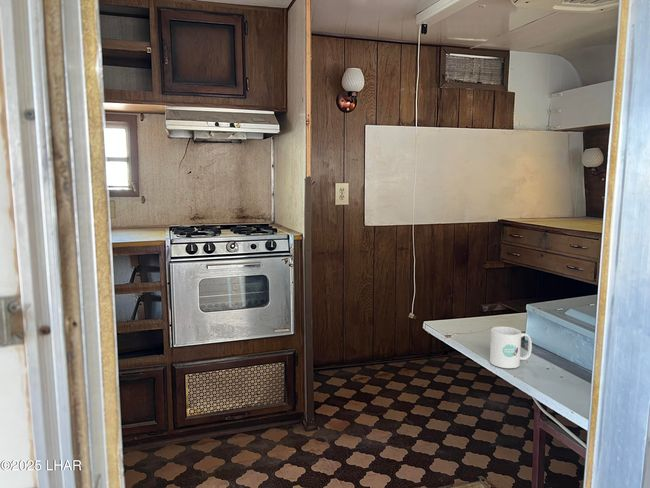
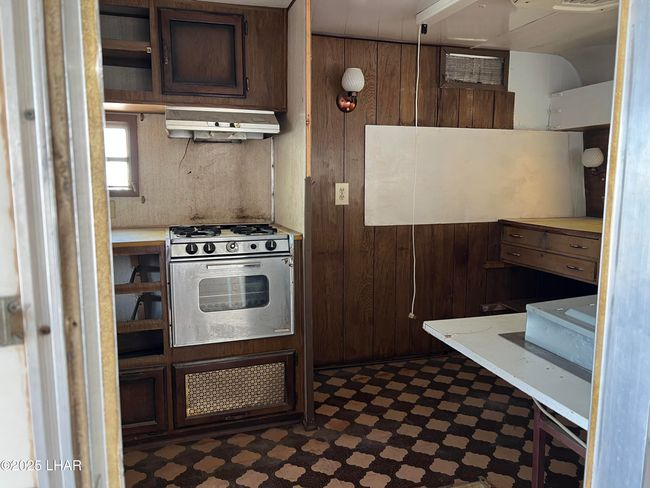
- mug [489,326,533,369]
